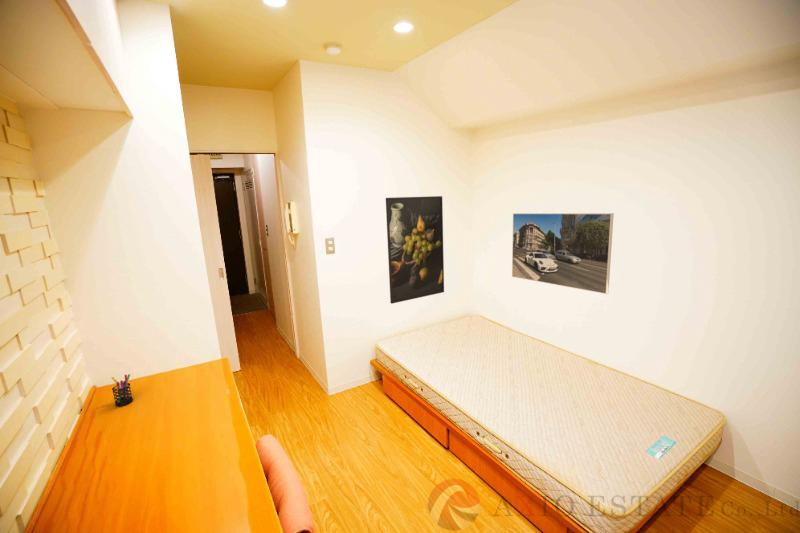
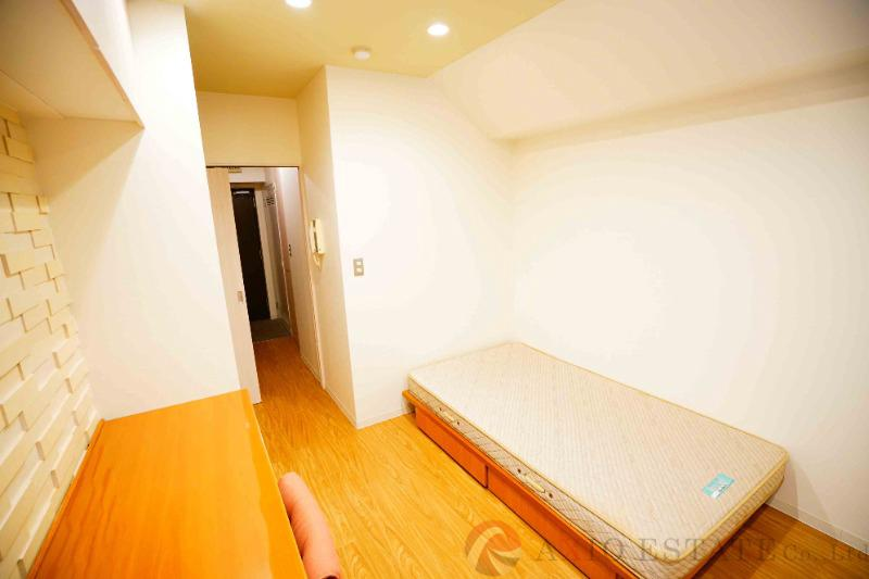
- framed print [385,195,445,305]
- pen holder [111,373,134,407]
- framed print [511,212,615,295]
